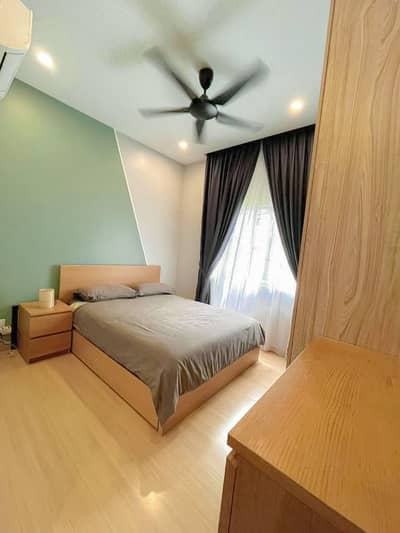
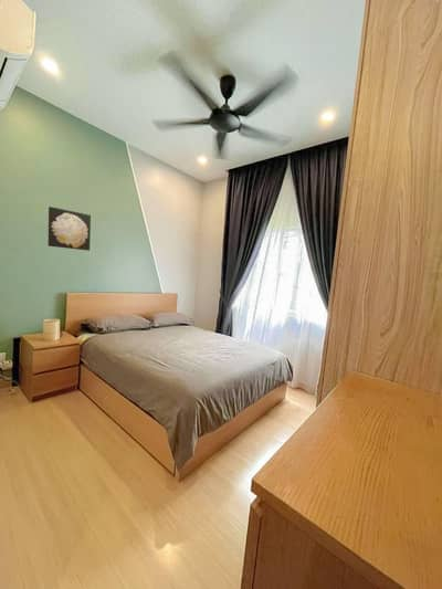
+ wall art [48,206,92,252]
